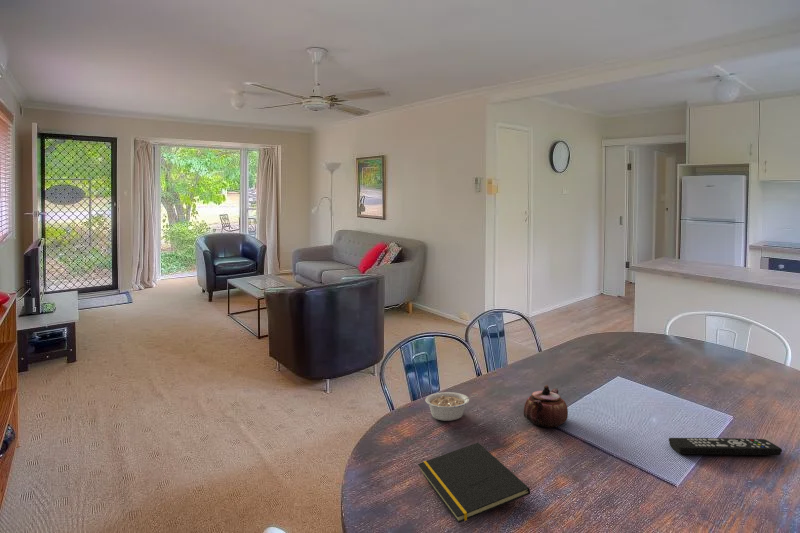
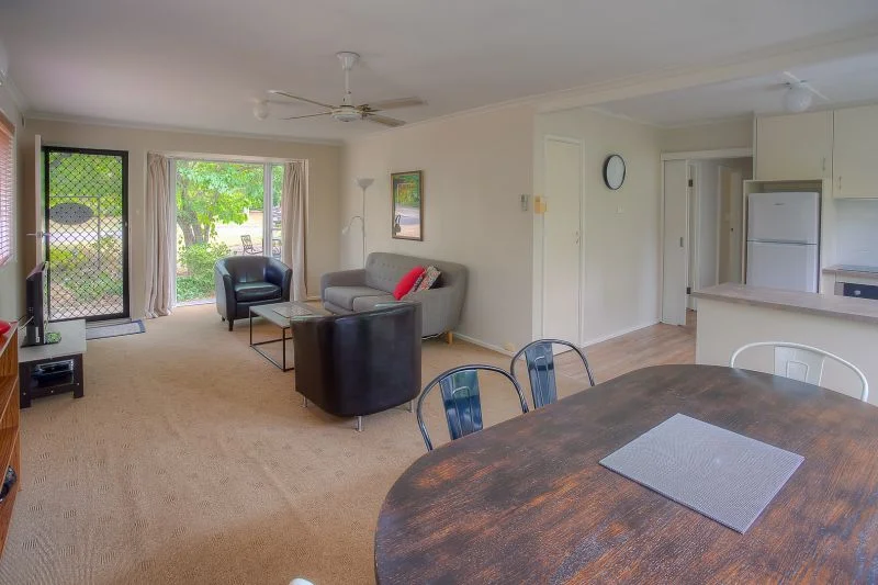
- notepad [417,442,531,524]
- remote control [668,437,783,456]
- legume [424,391,479,422]
- teapot [523,384,569,428]
